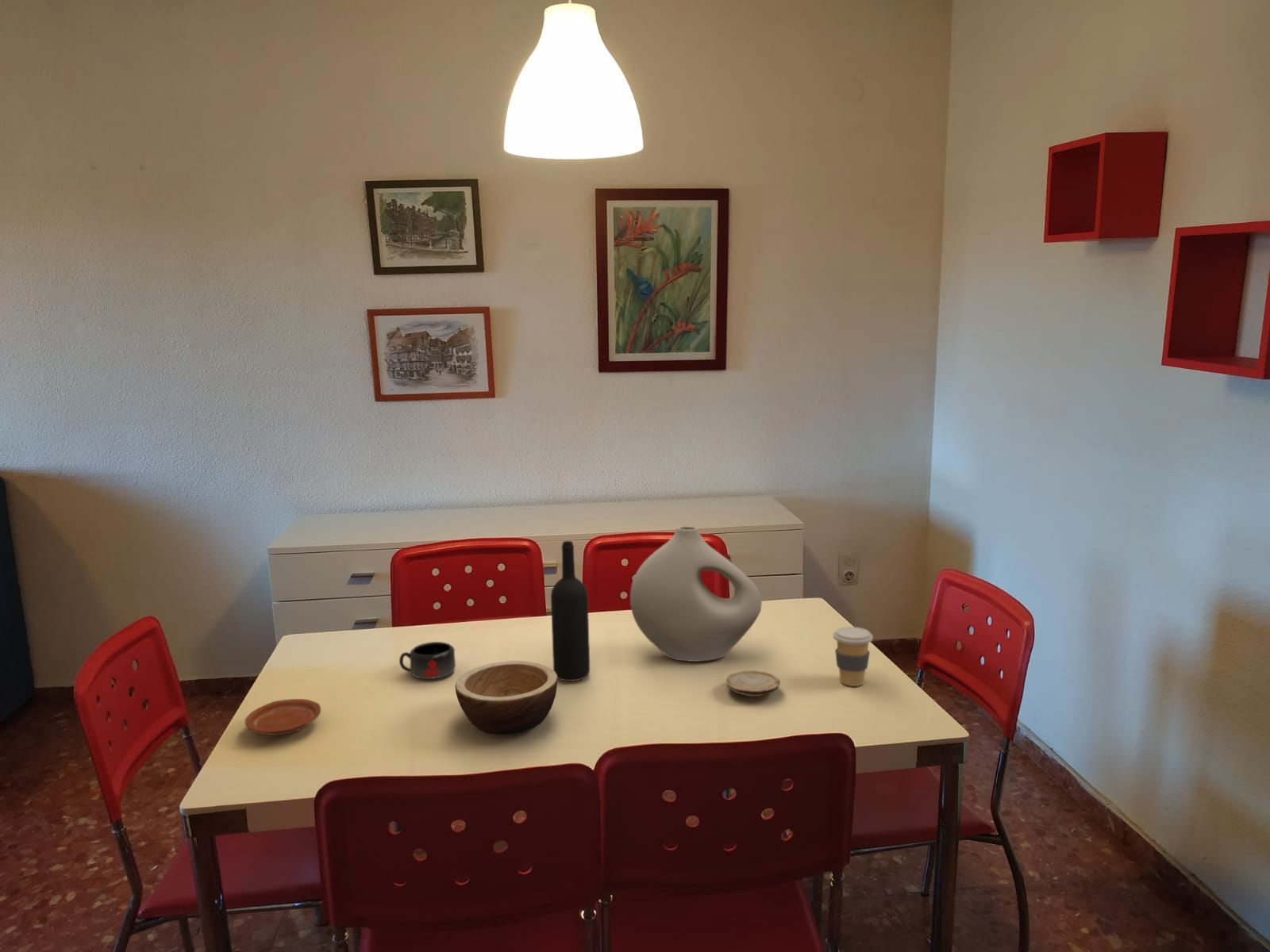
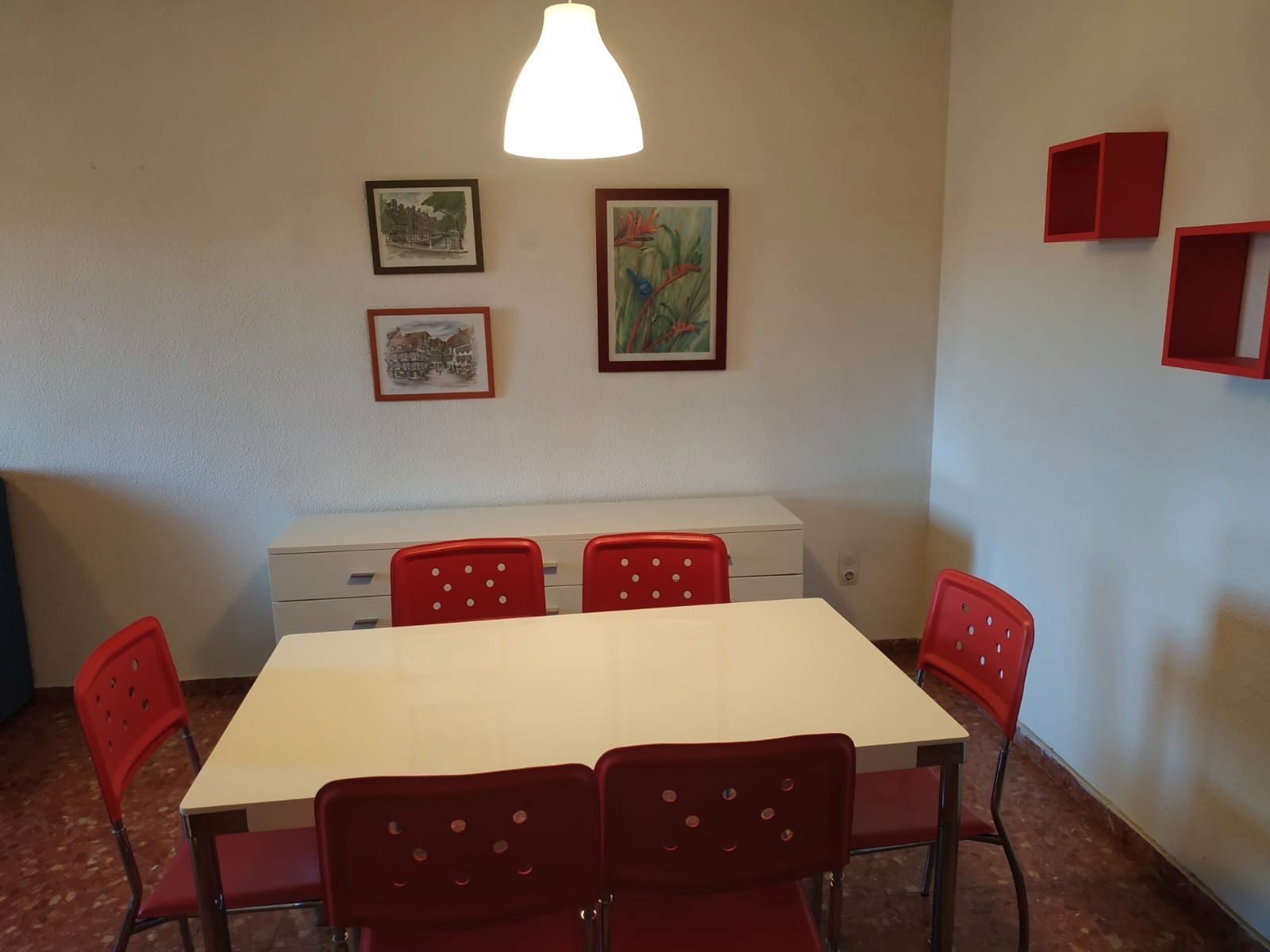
- wine bottle [550,540,591,682]
- vase [629,525,763,662]
- bowl [455,660,558,735]
- wood slice [725,670,781,697]
- coffee cup [833,626,874,687]
- plate [244,698,321,736]
- mug [398,641,456,680]
